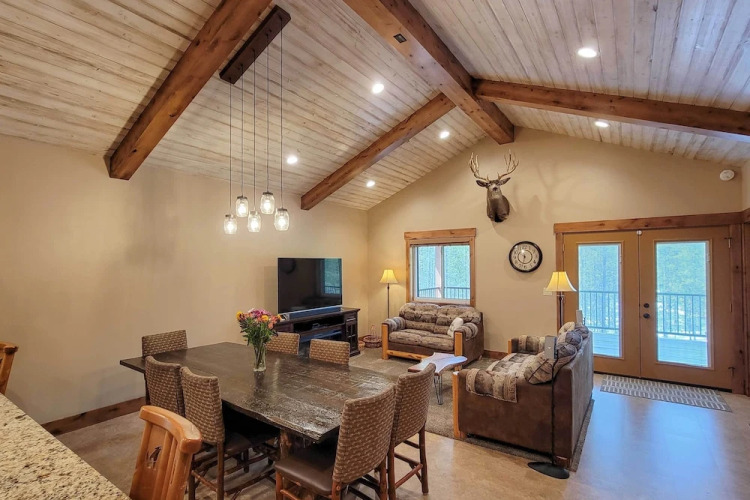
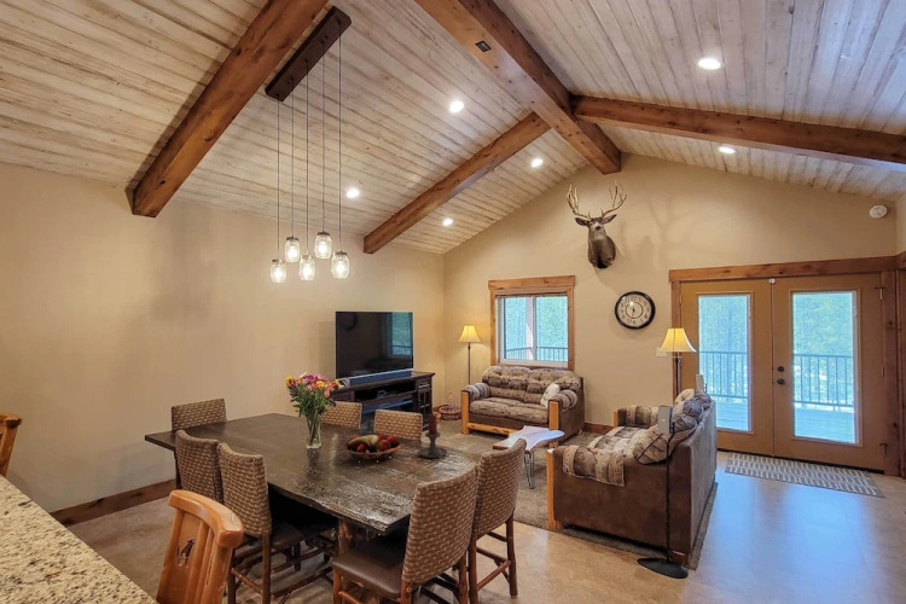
+ fruit basket [343,434,402,463]
+ candle holder [417,413,448,459]
